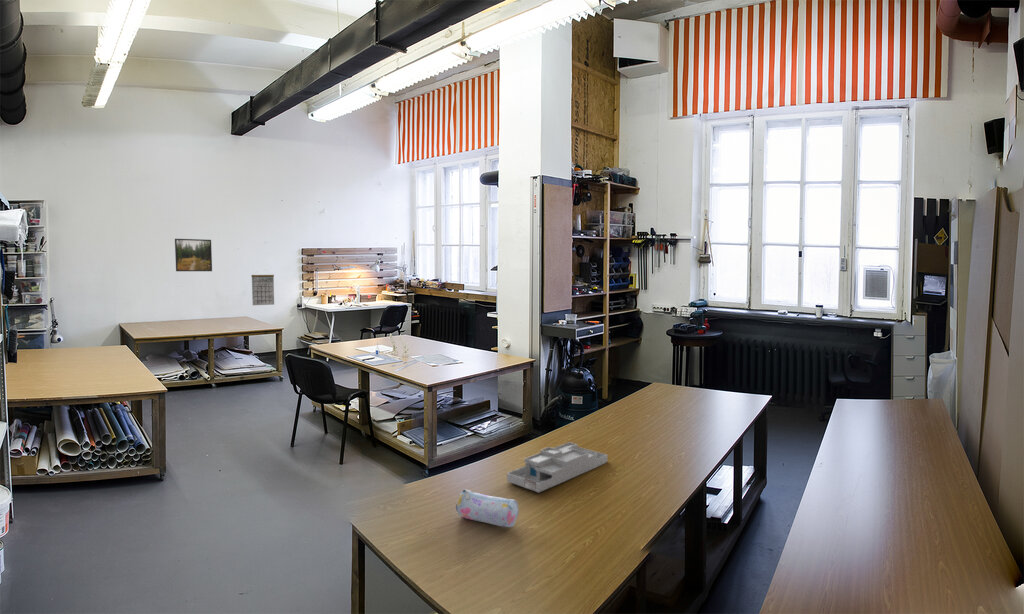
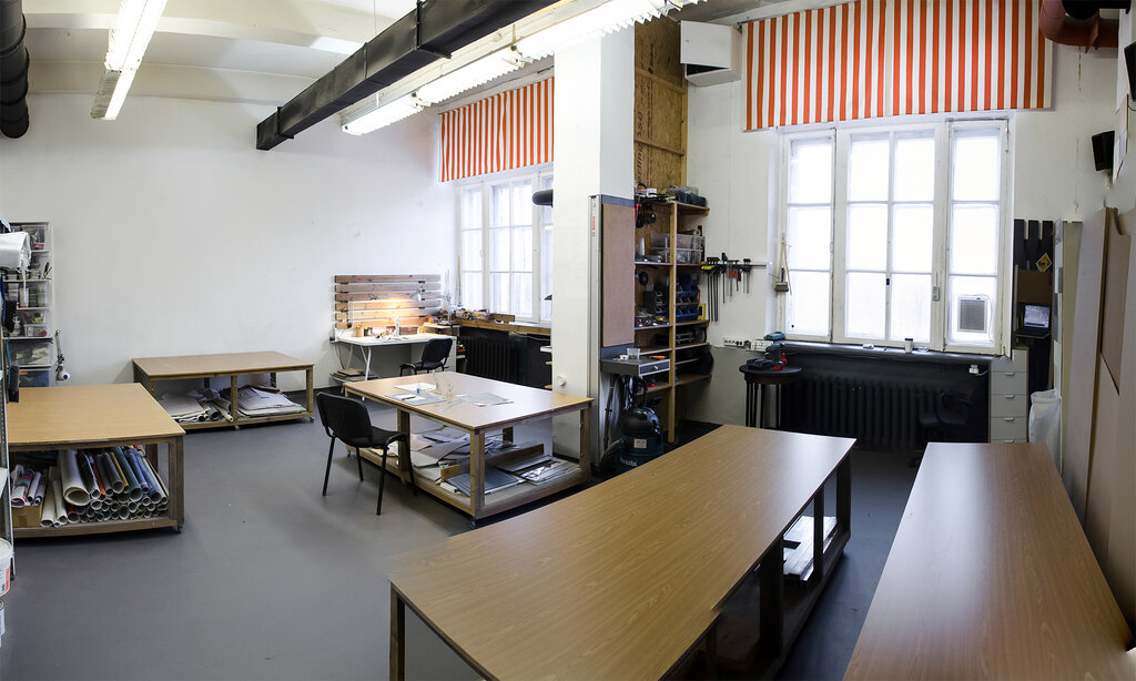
- pencil case [455,488,520,528]
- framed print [174,238,213,272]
- calendar [250,269,275,306]
- desk organizer [506,441,608,494]
